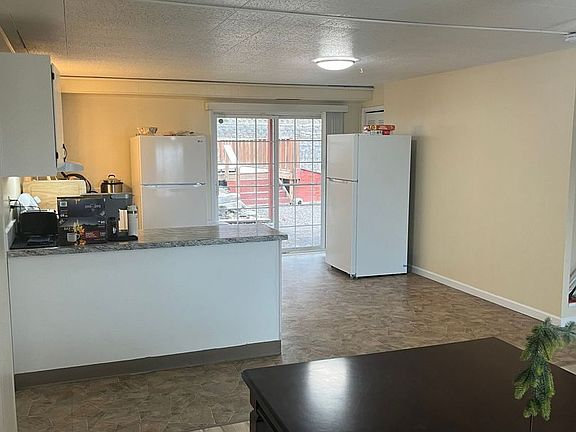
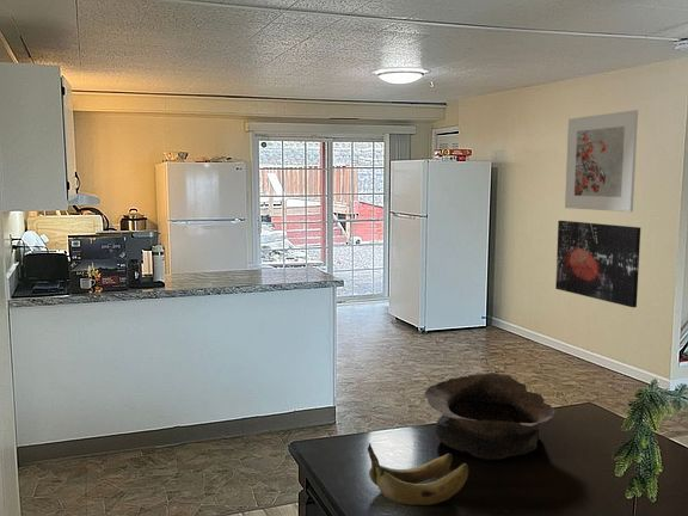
+ banana [367,442,469,506]
+ bowl [423,371,557,461]
+ wall art [554,220,641,308]
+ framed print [564,109,639,213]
